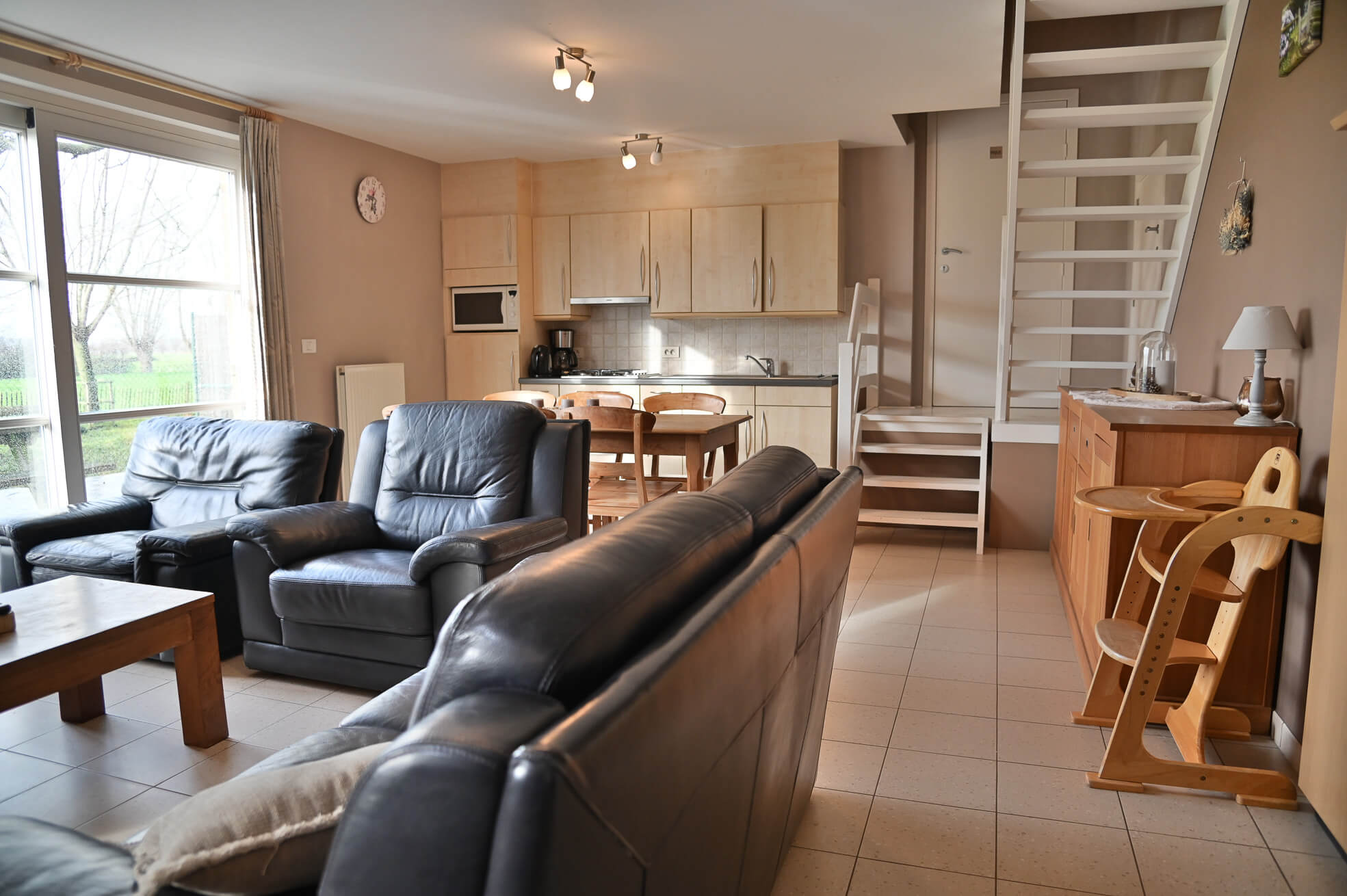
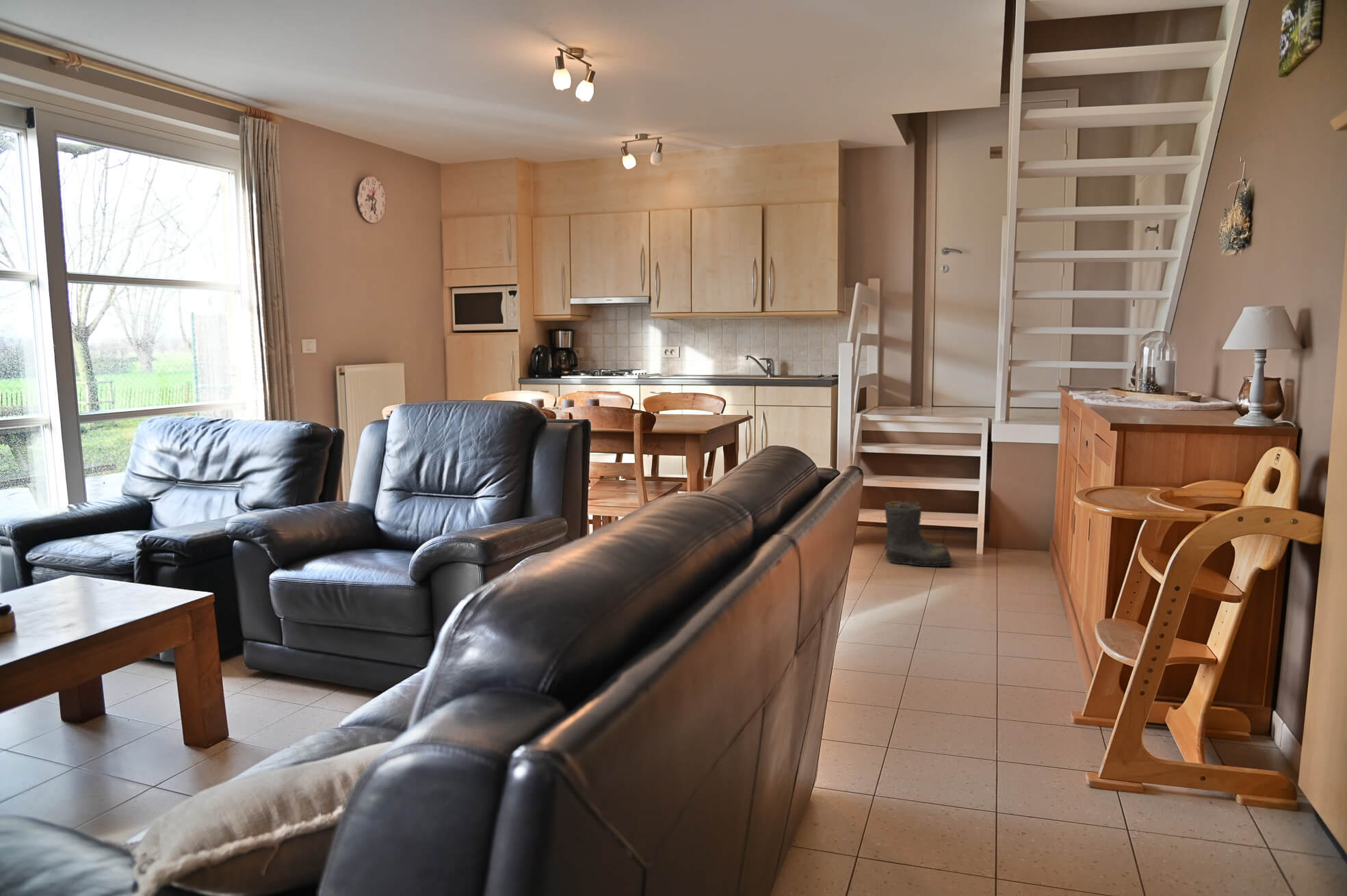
+ boots [884,501,954,568]
